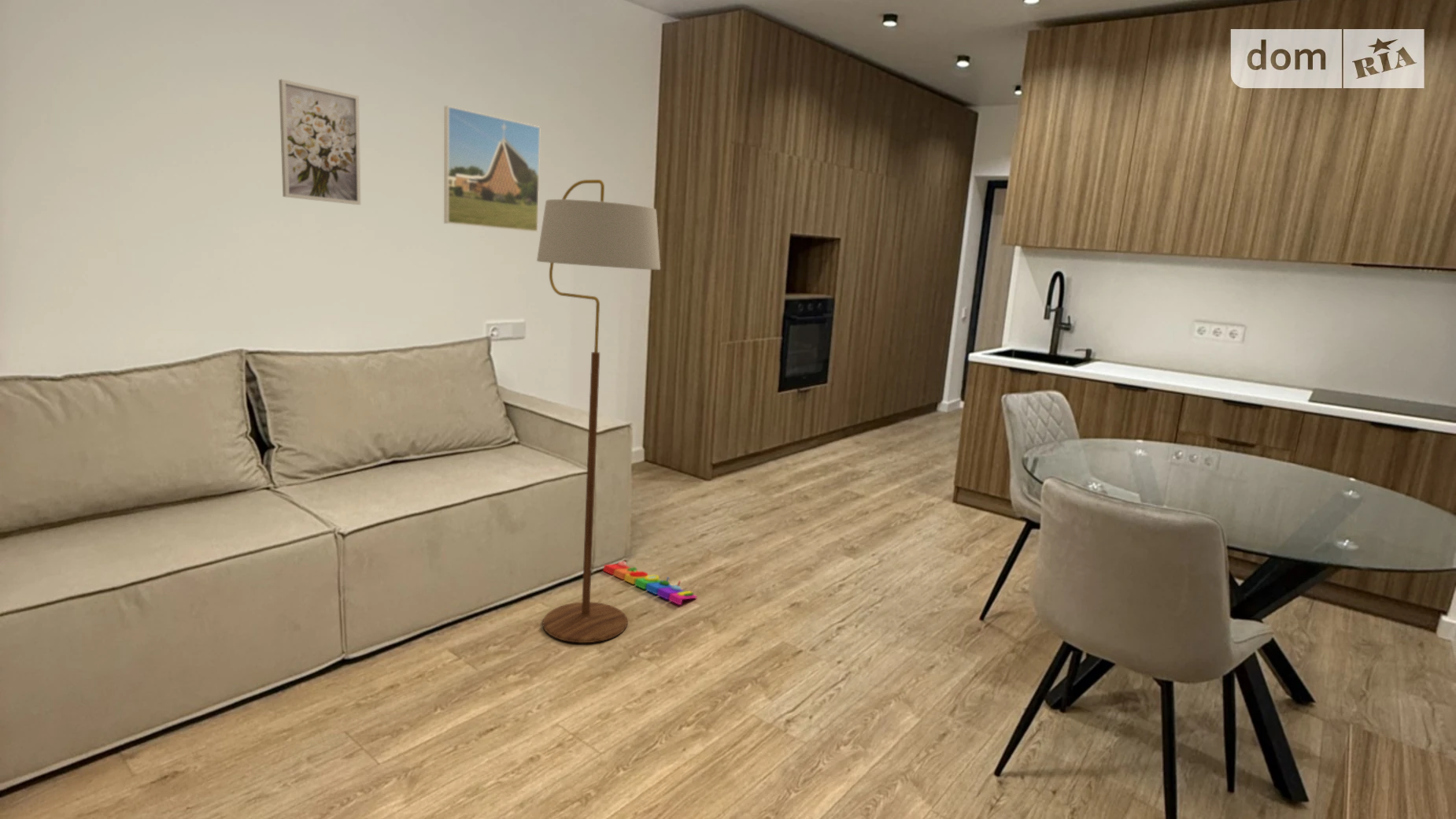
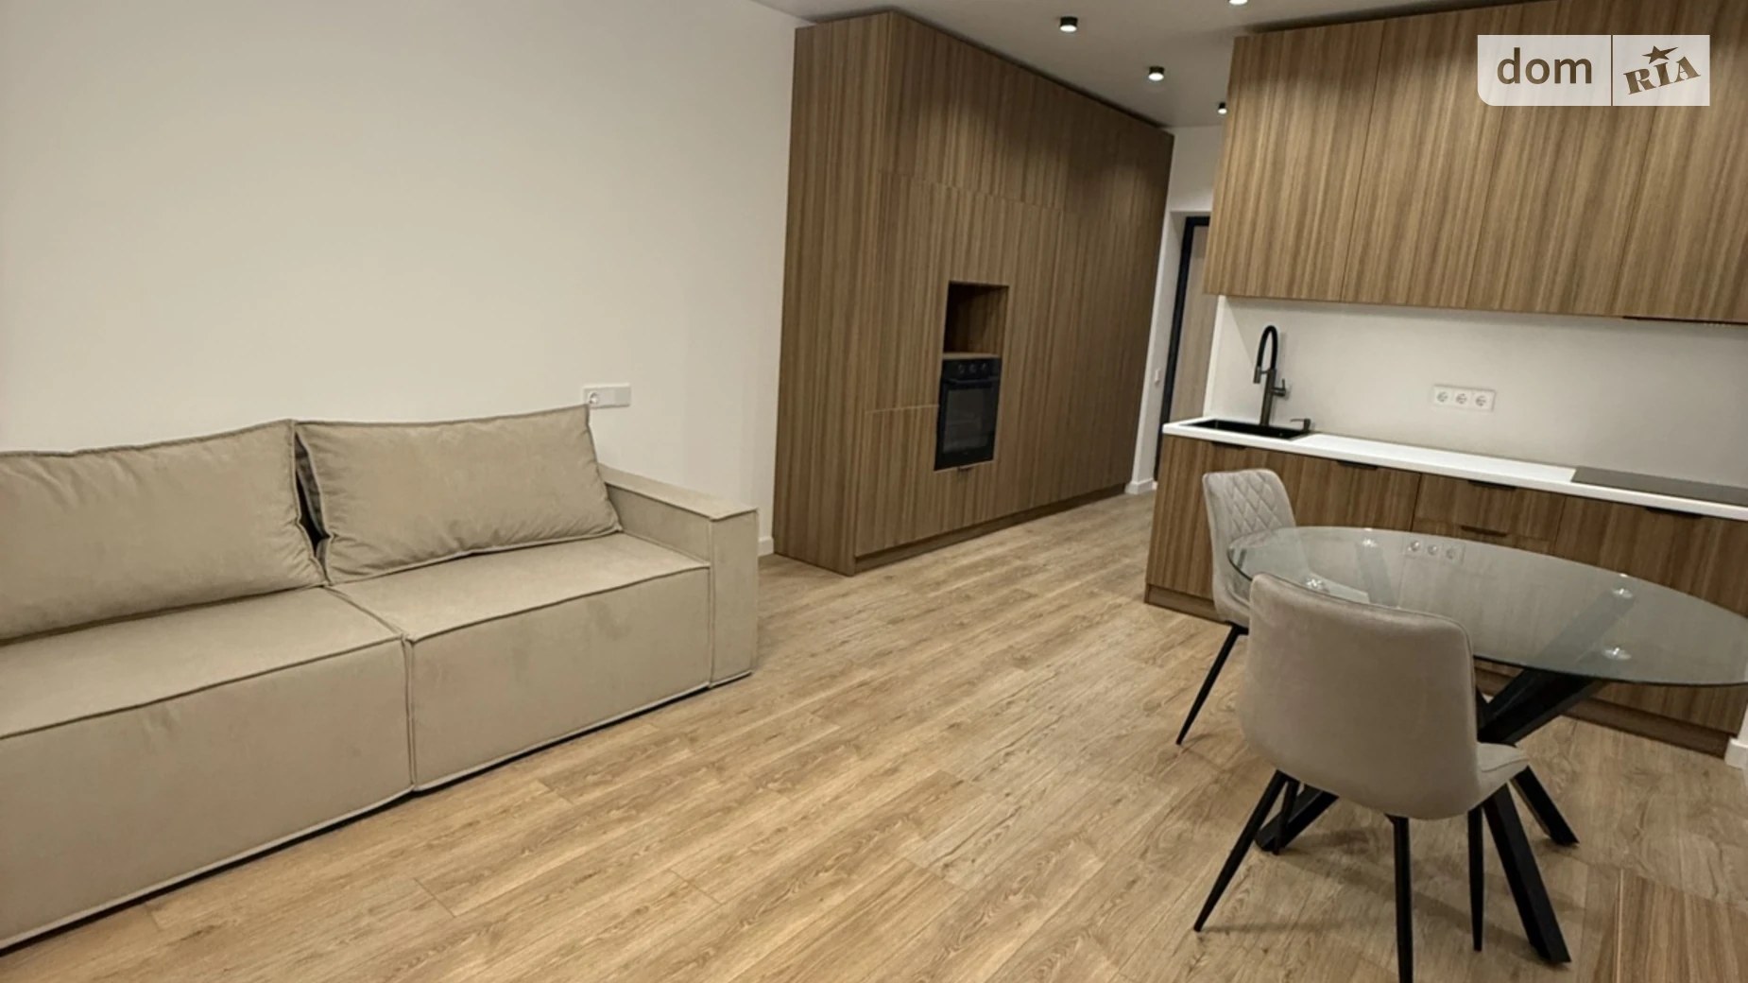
- wall art [278,79,361,206]
- knob puzzle [602,560,698,606]
- floor lamp [536,179,661,643]
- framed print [443,106,541,232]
